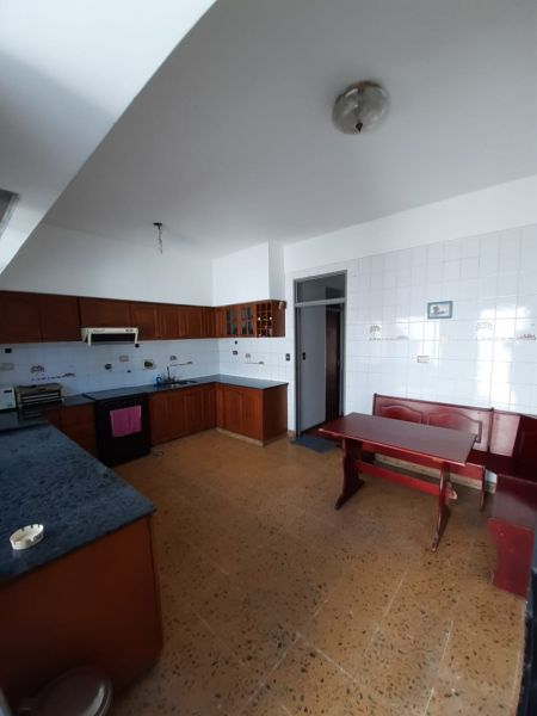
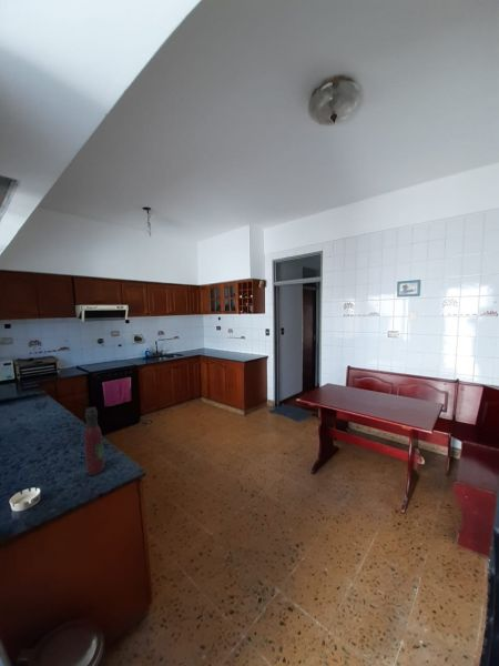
+ wine bottle [83,406,105,476]
